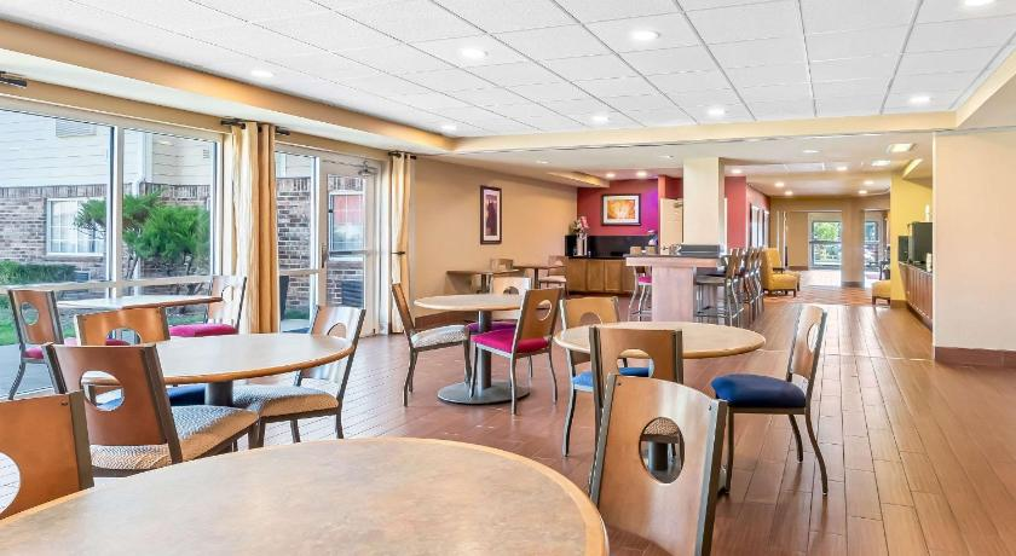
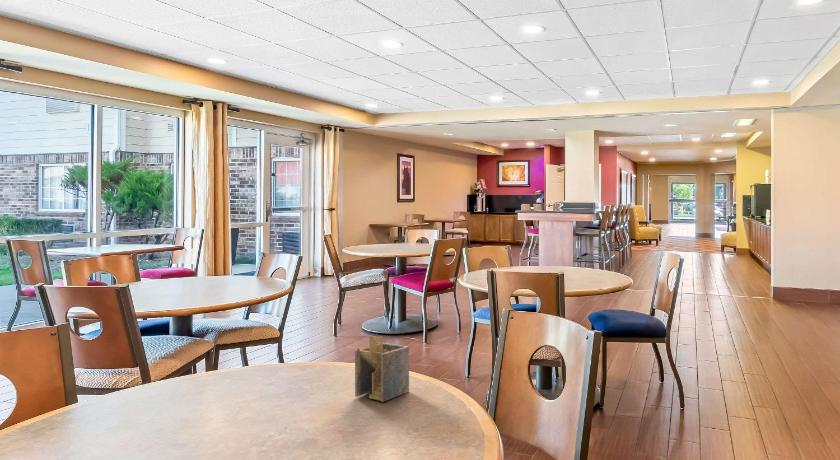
+ napkin holder [354,334,410,403]
